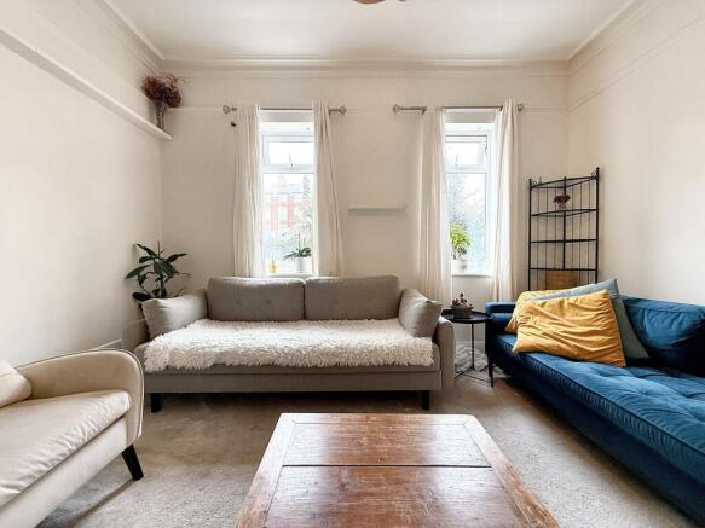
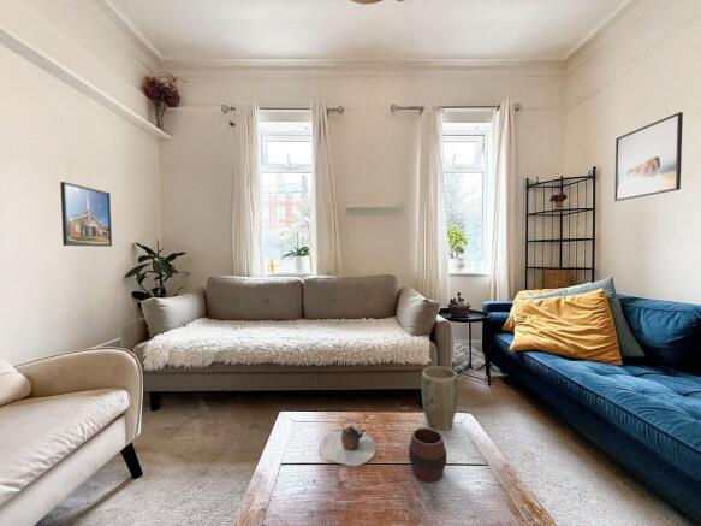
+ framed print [59,181,113,248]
+ teapot [319,419,378,467]
+ plant pot [421,366,459,431]
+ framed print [613,111,684,202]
+ cup [408,427,447,484]
